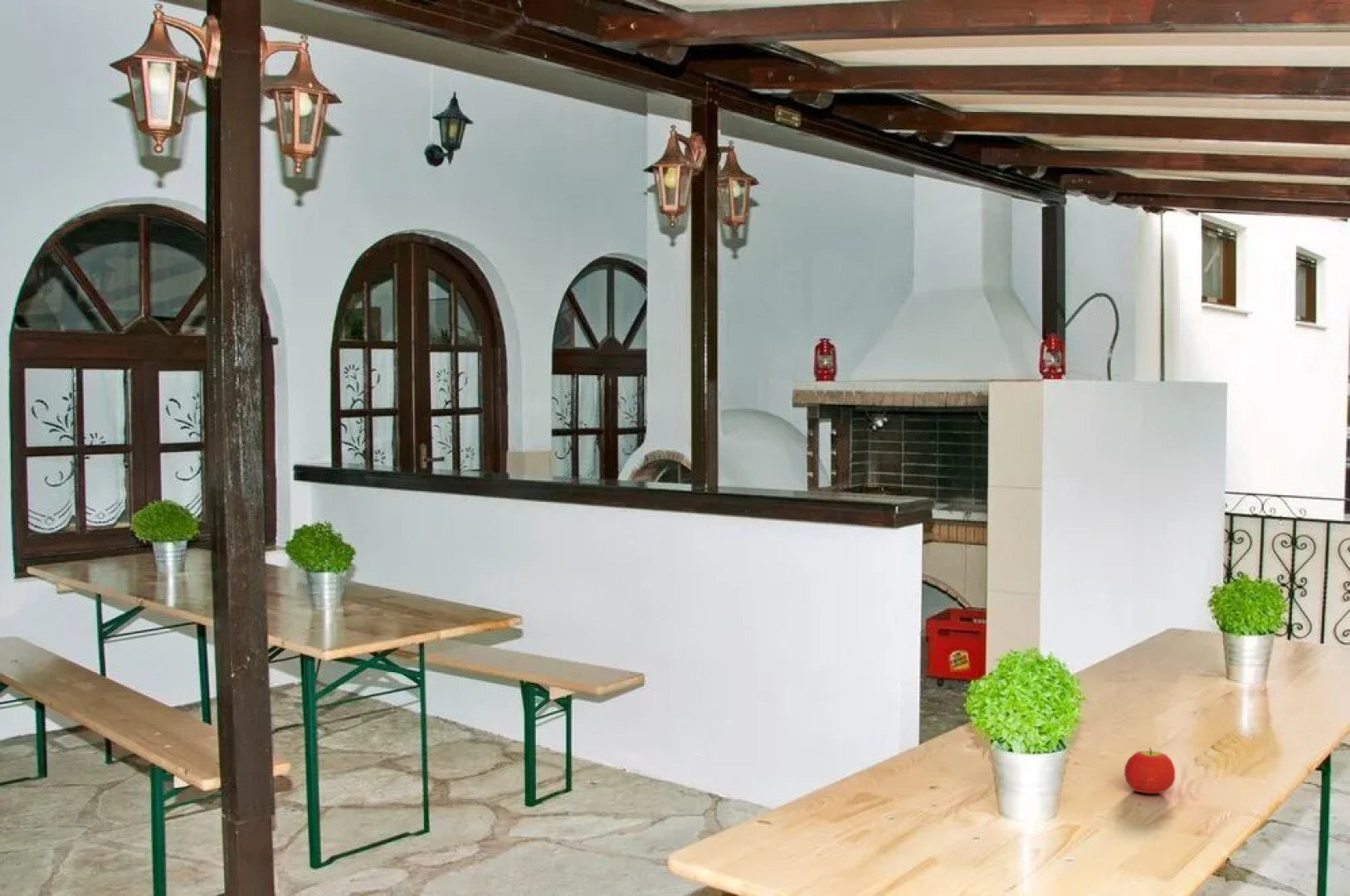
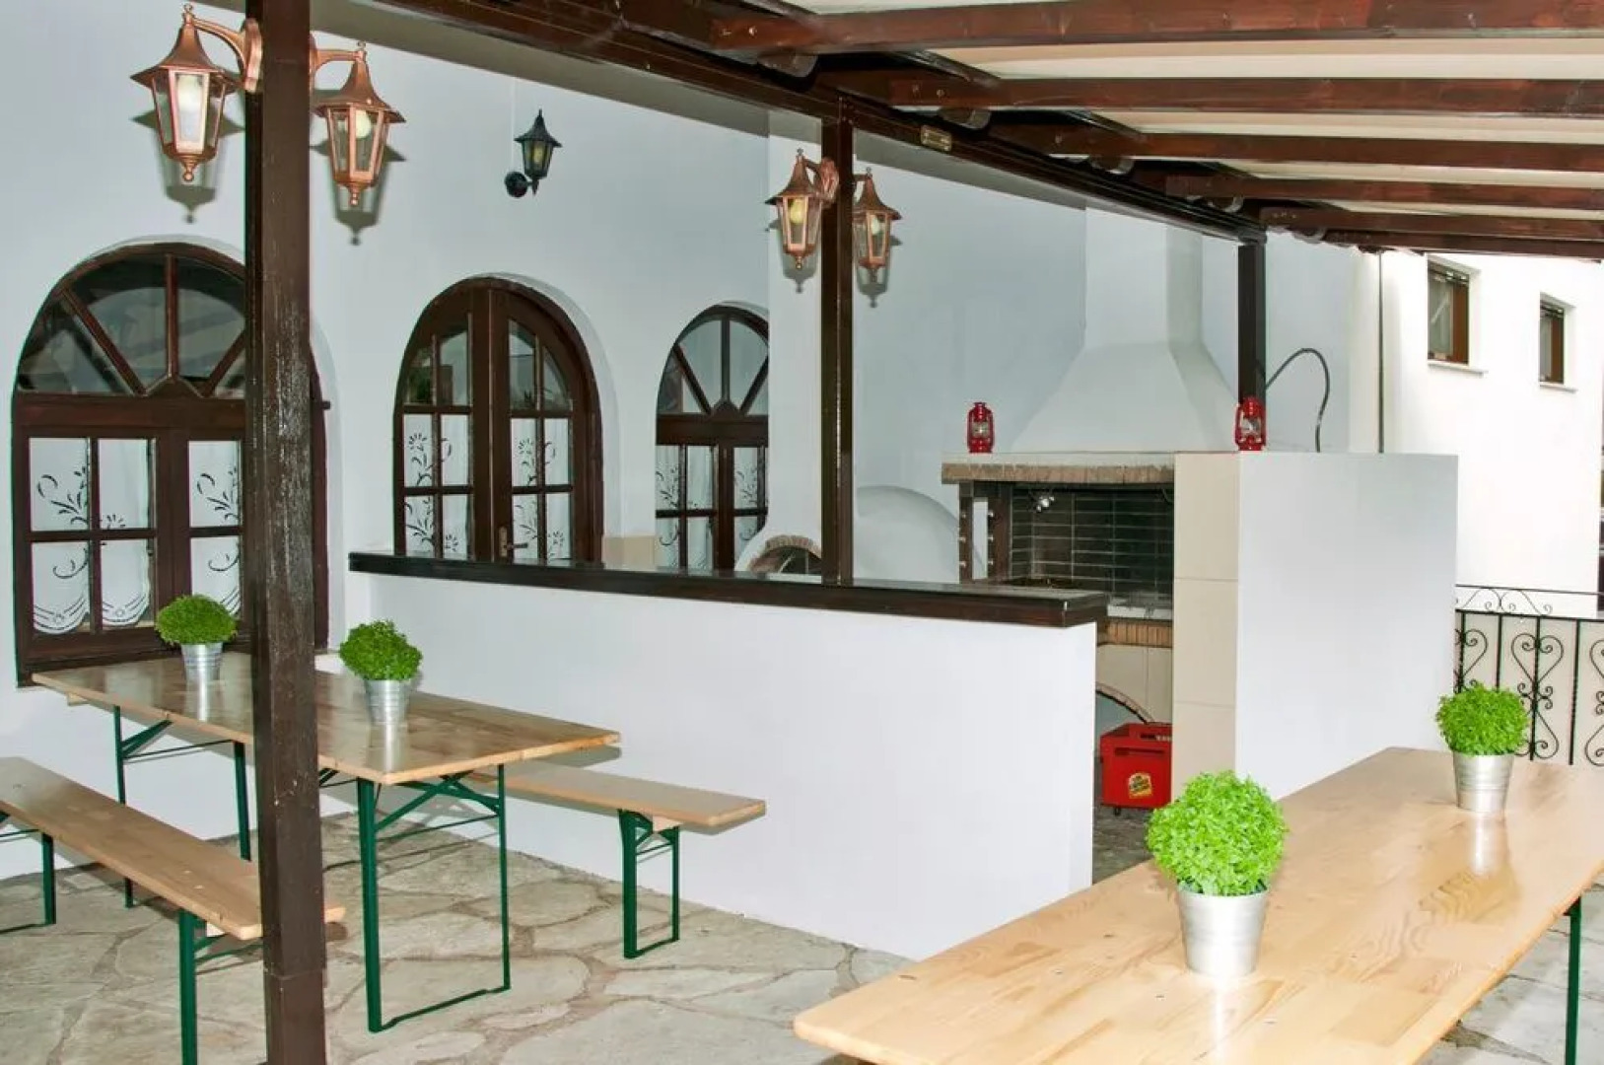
- fruit [1123,747,1176,795]
